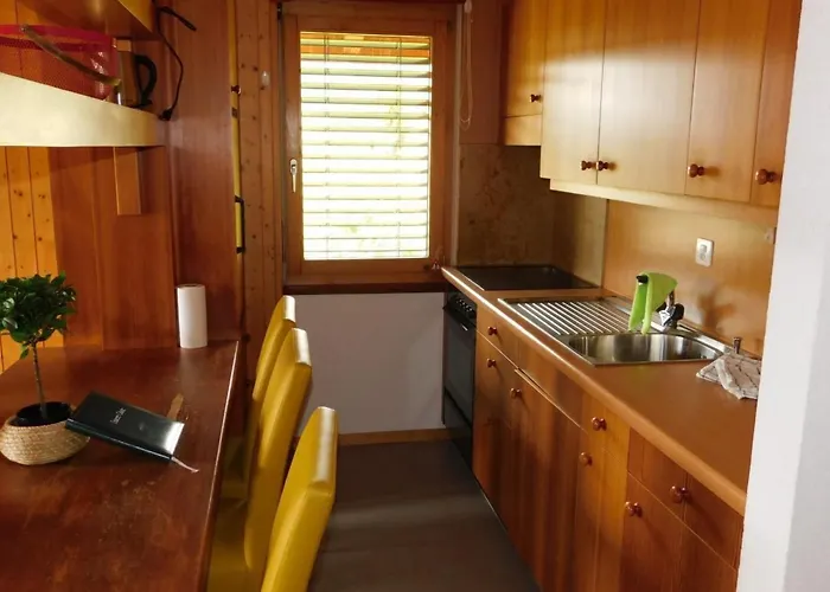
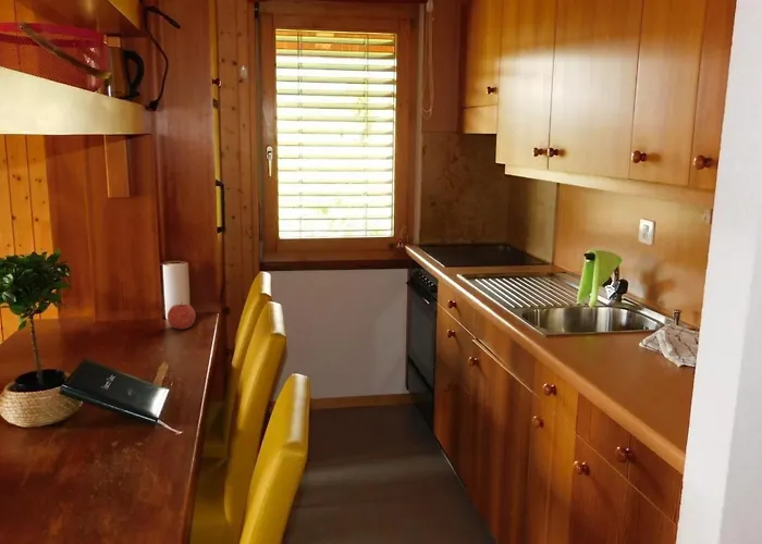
+ fruit [167,301,196,331]
